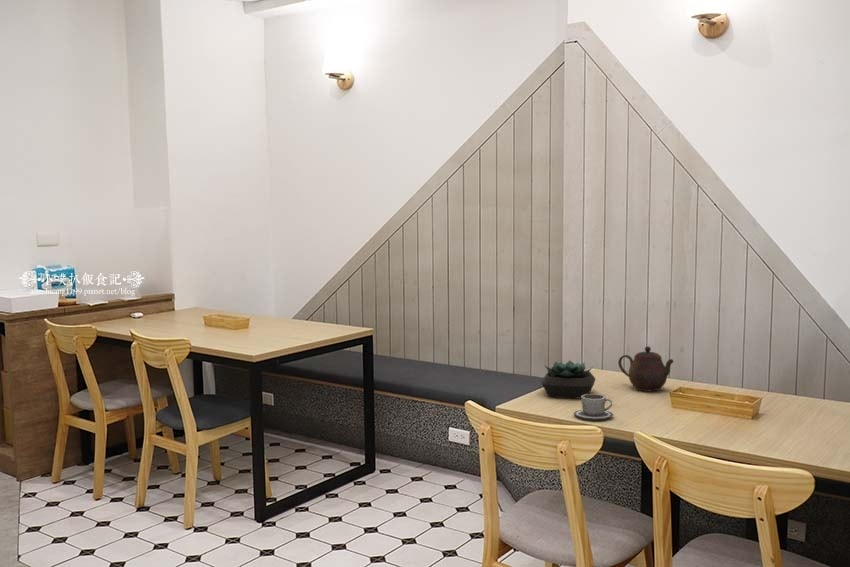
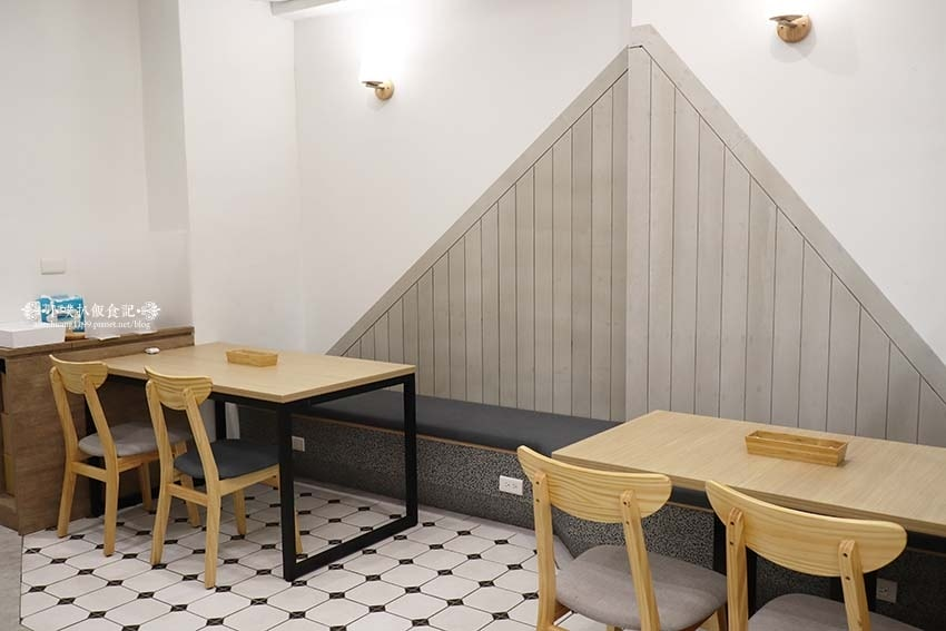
- succulent plant [540,360,597,399]
- teapot [617,345,675,392]
- cup [573,393,614,421]
